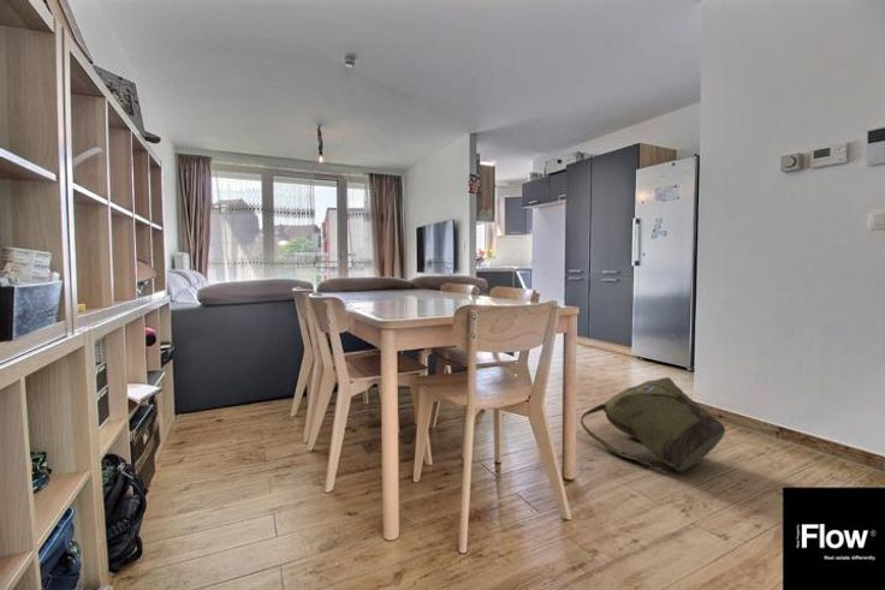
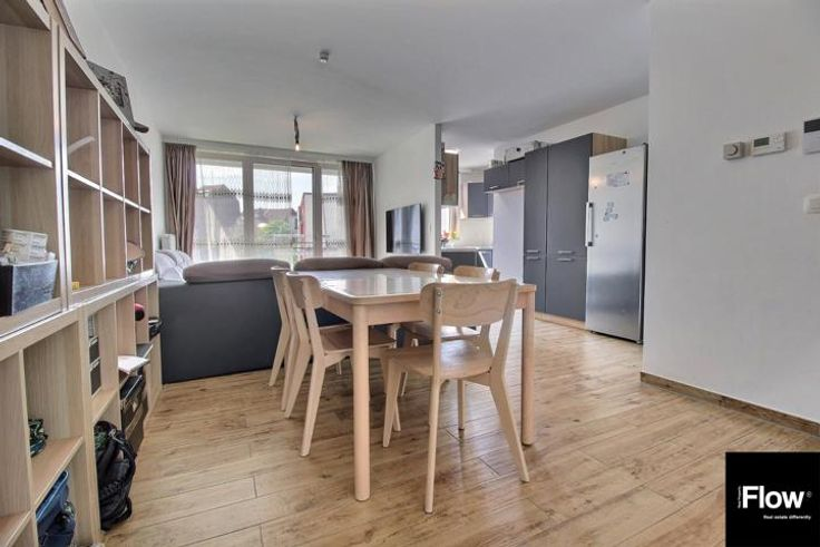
- backpack [580,376,726,472]
